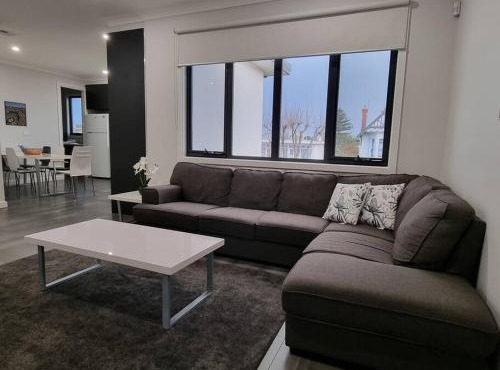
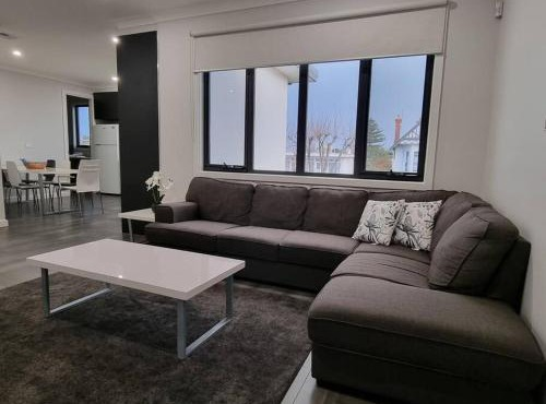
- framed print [3,100,28,127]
